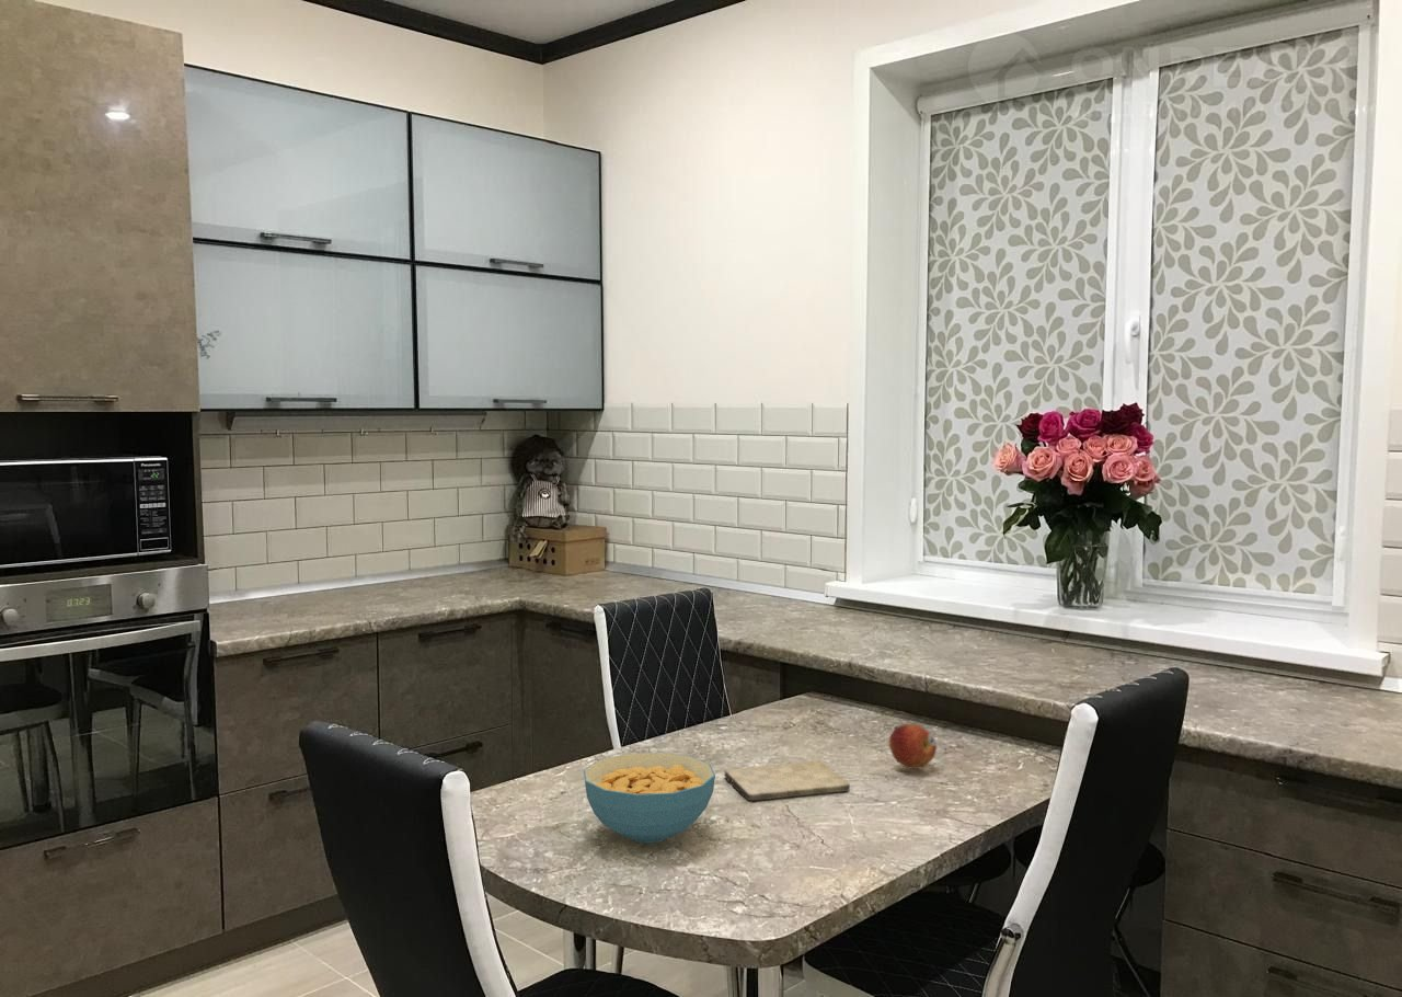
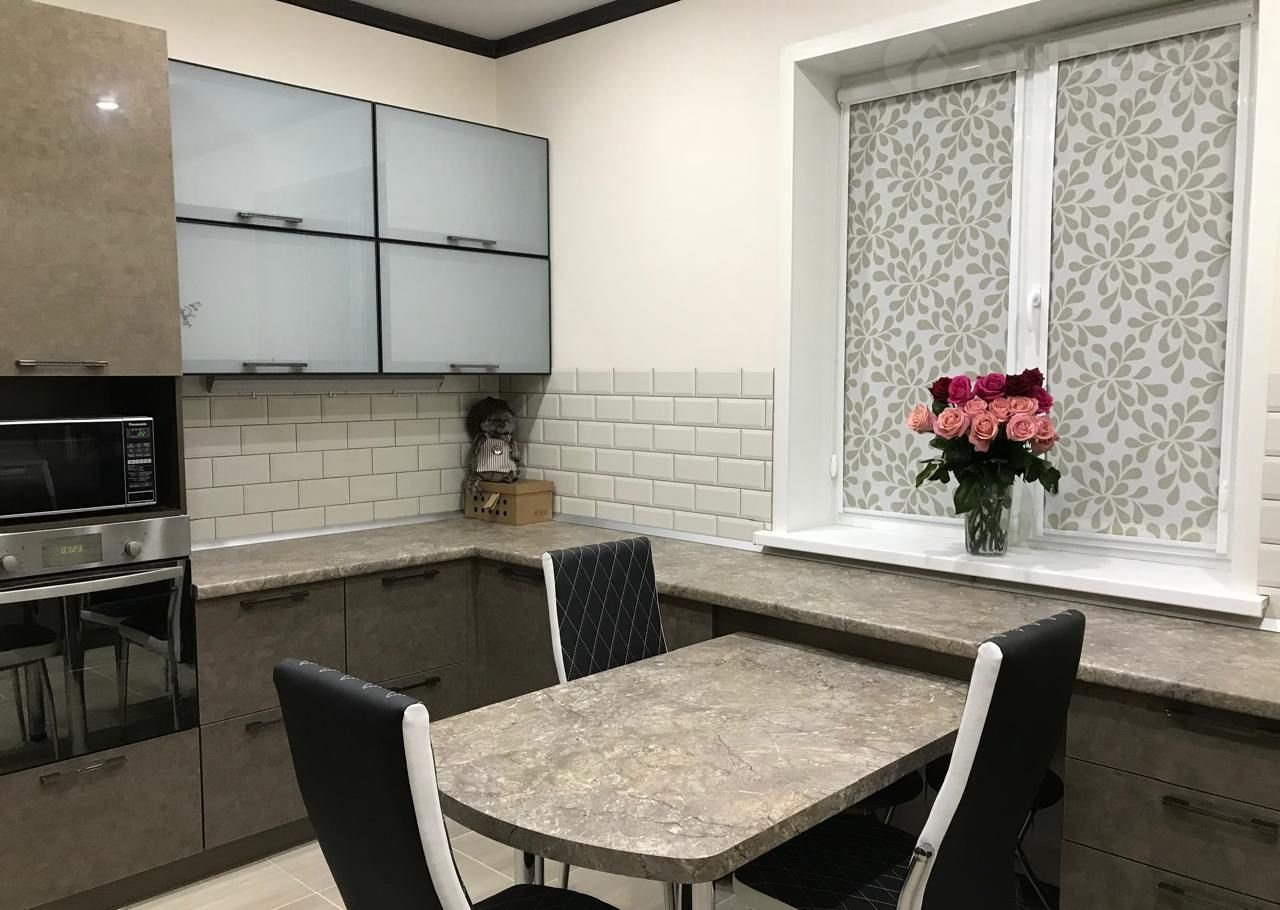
- cereal bowl [583,752,716,845]
- fruit [888,723,938,770]
- cutting board [723,760,851,802]
